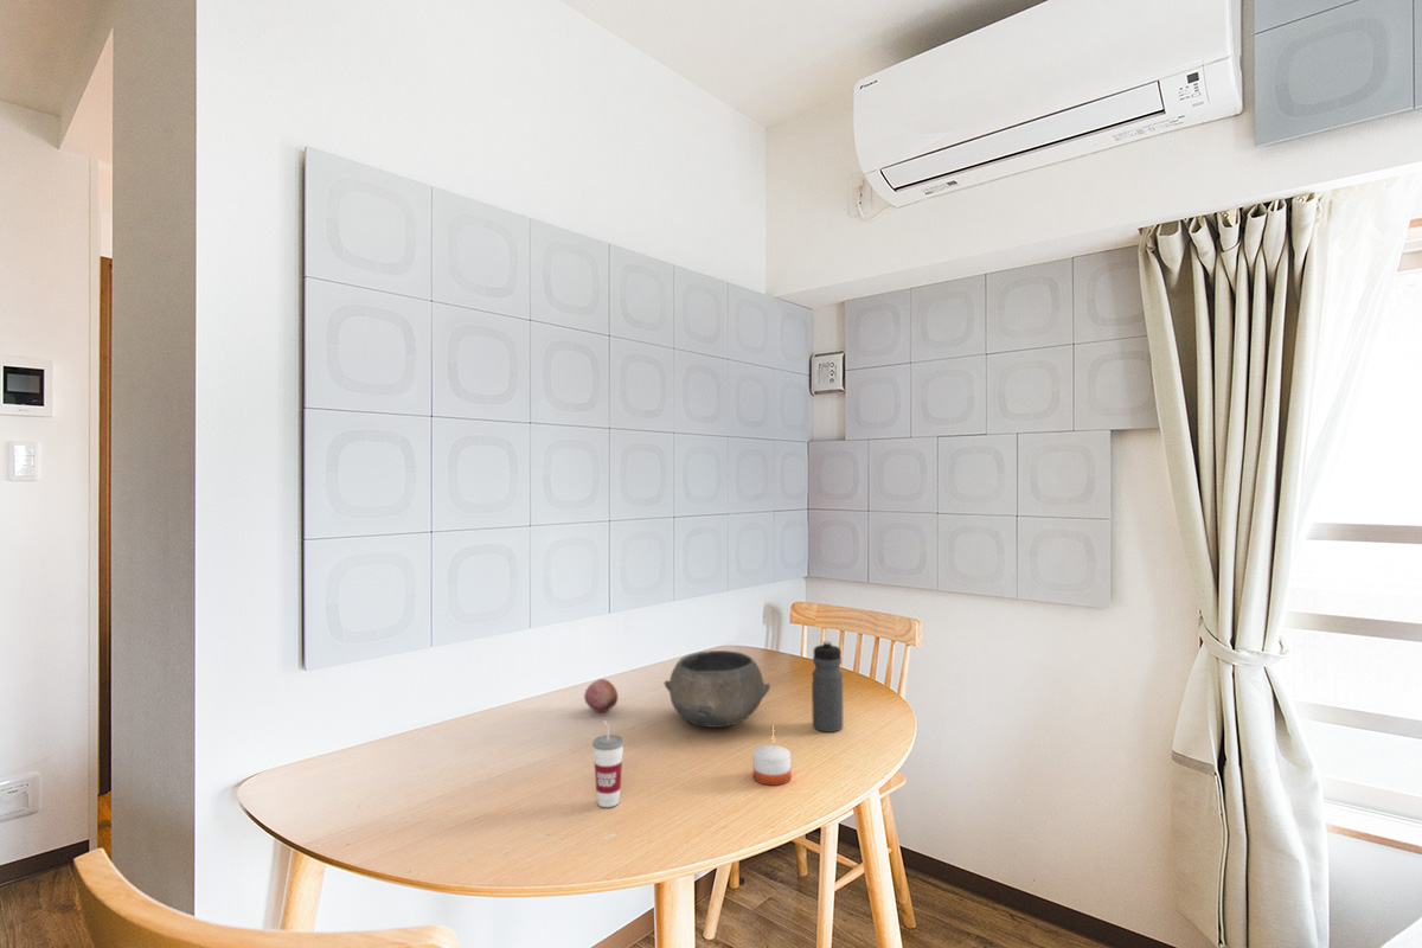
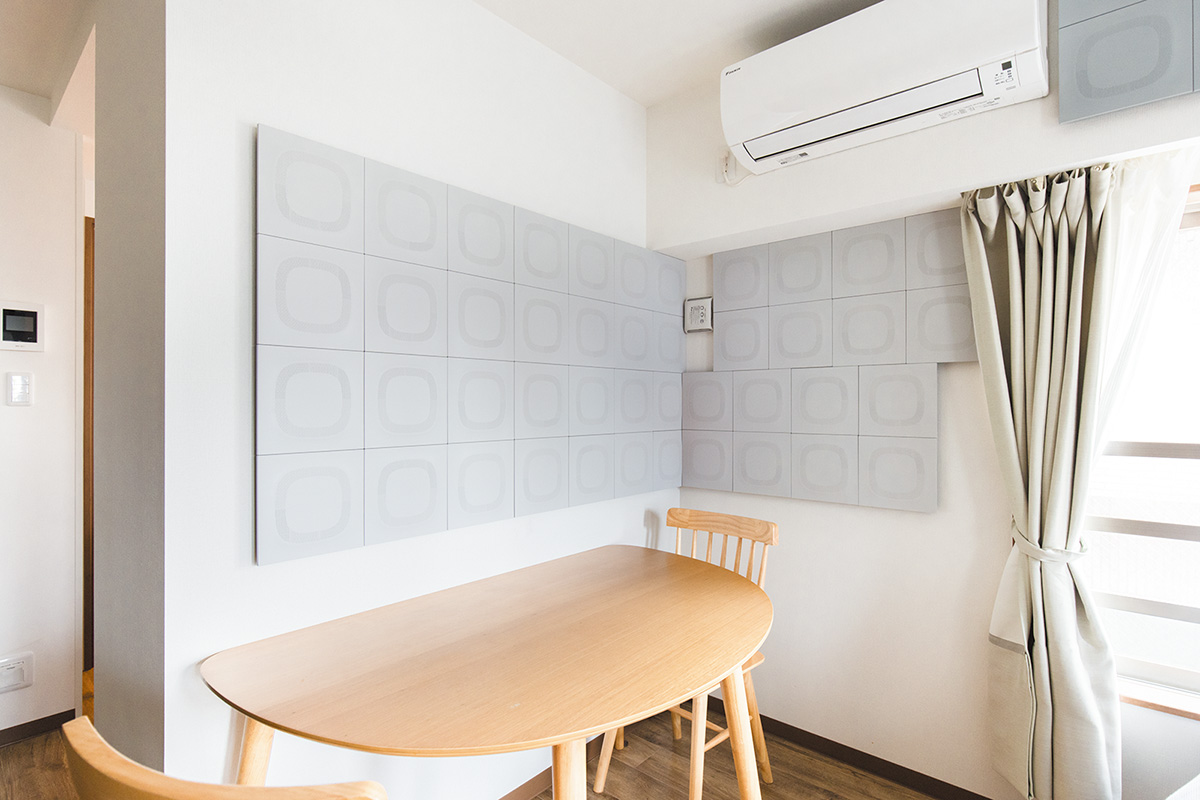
- water bottle [811,640,844,734]
- bowl [664,649,771,729]
- cup [591,719,624,808]
- fruit [583,678,619,713]
- candle [752,744,792,787]
